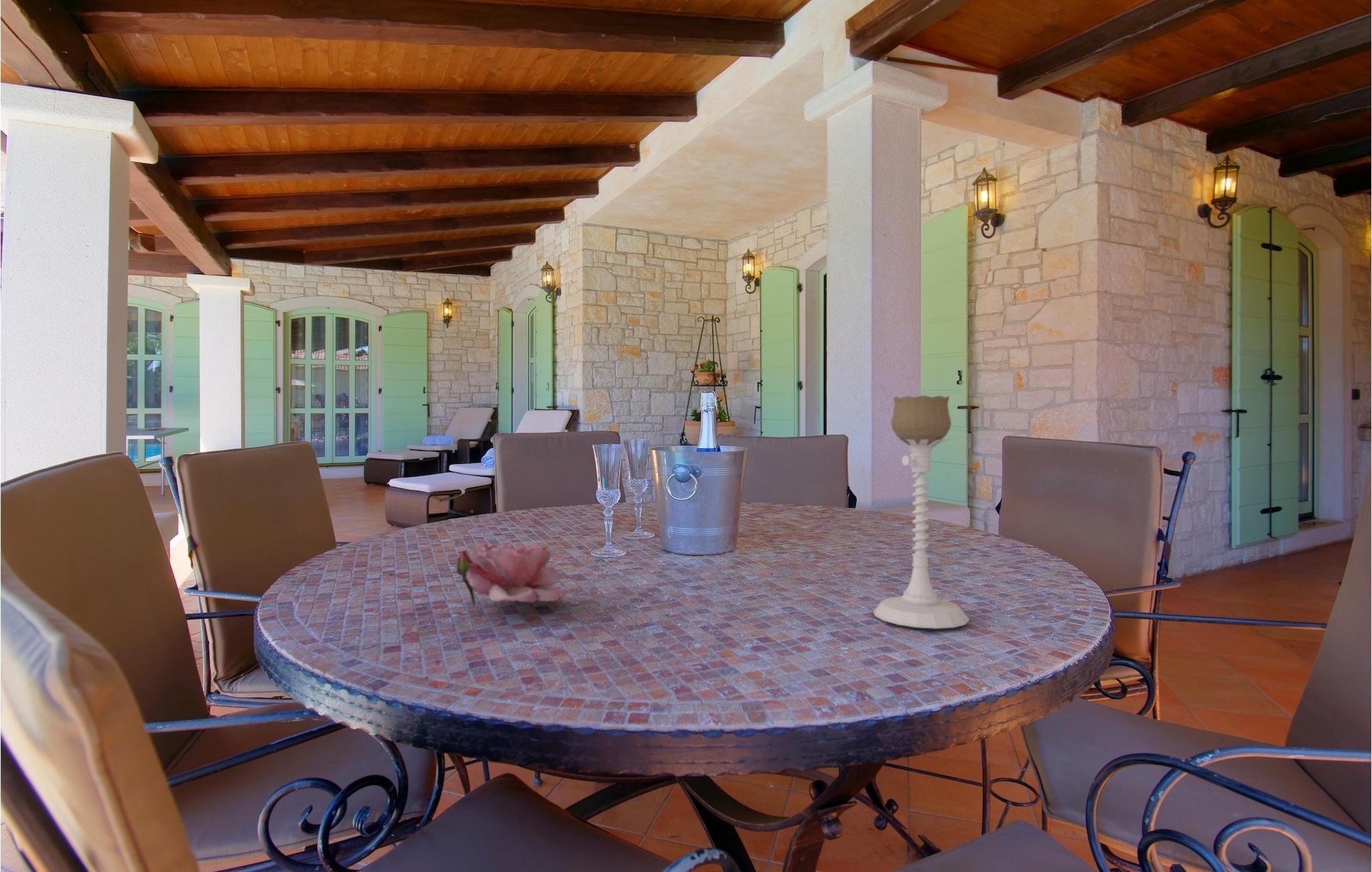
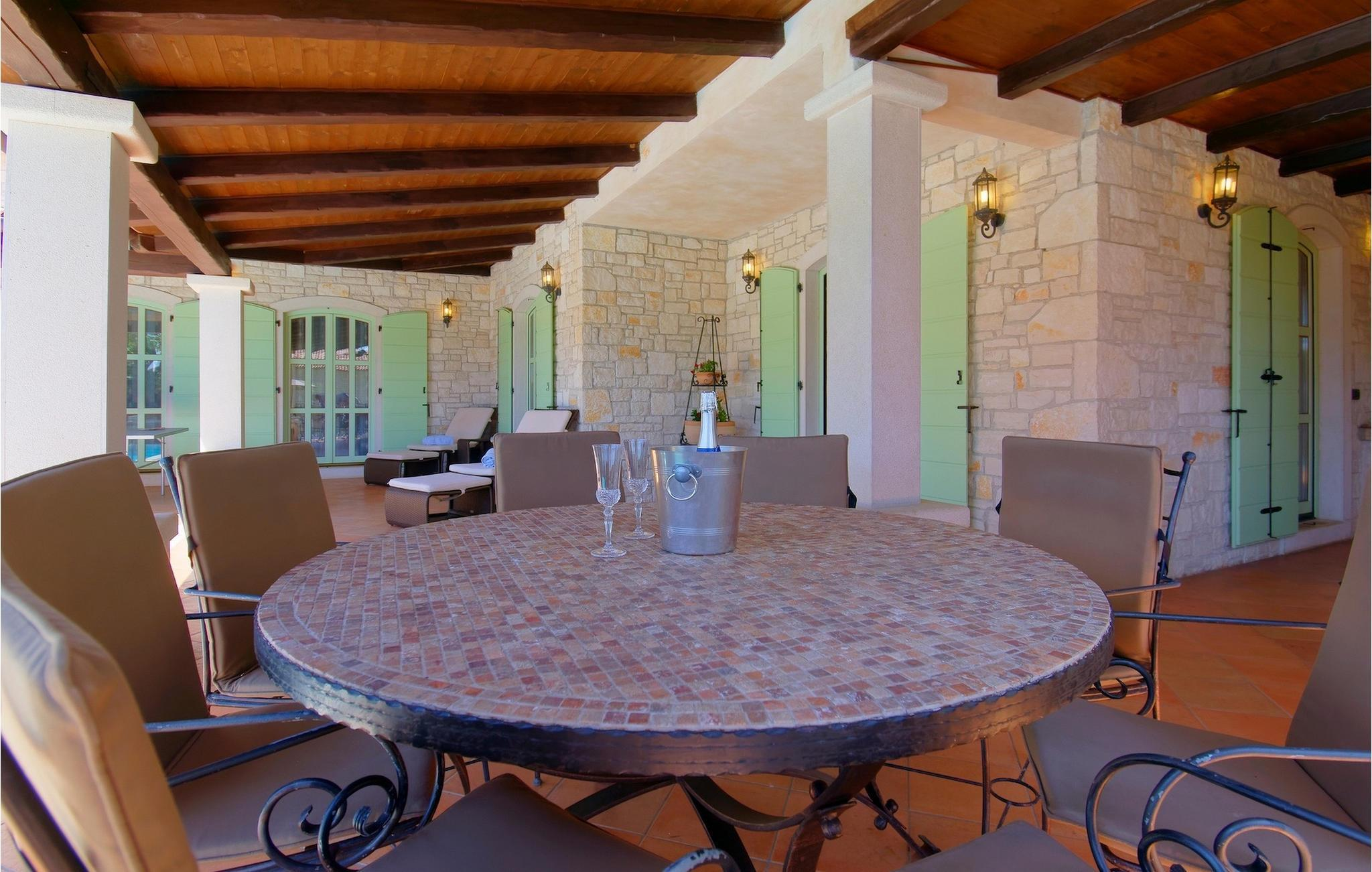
- candle holder [873,394,970,630]
- flower [456,542,567,610]
